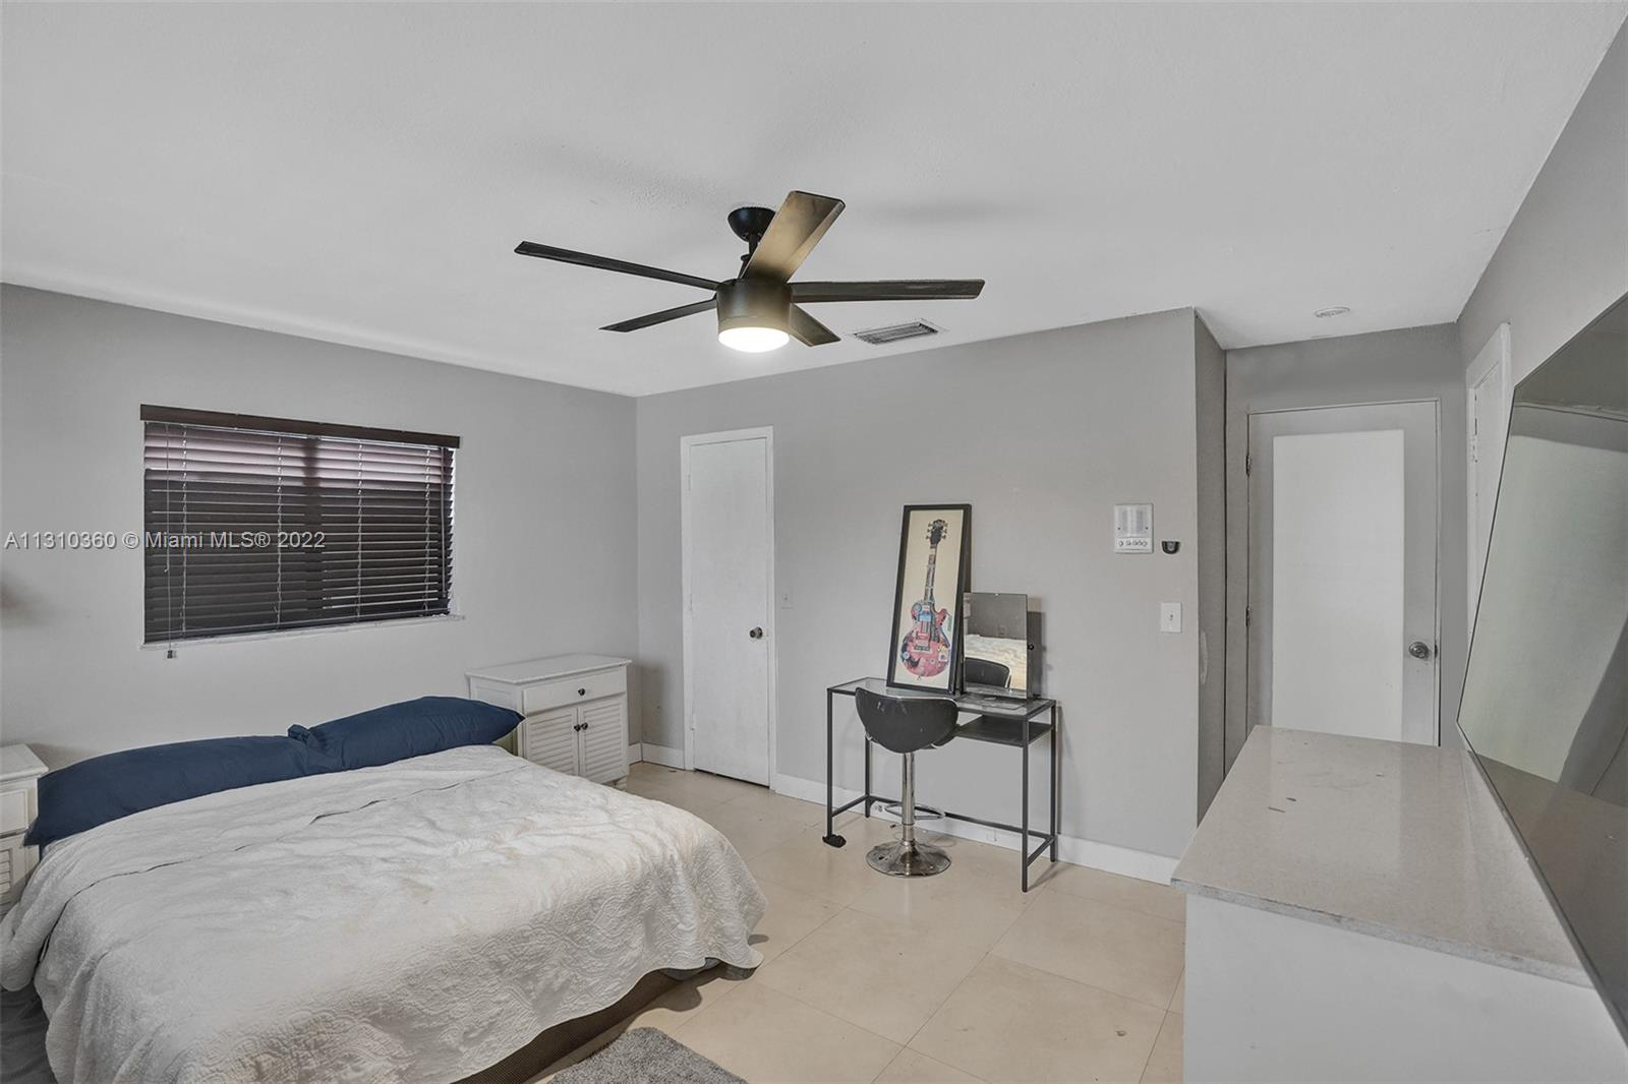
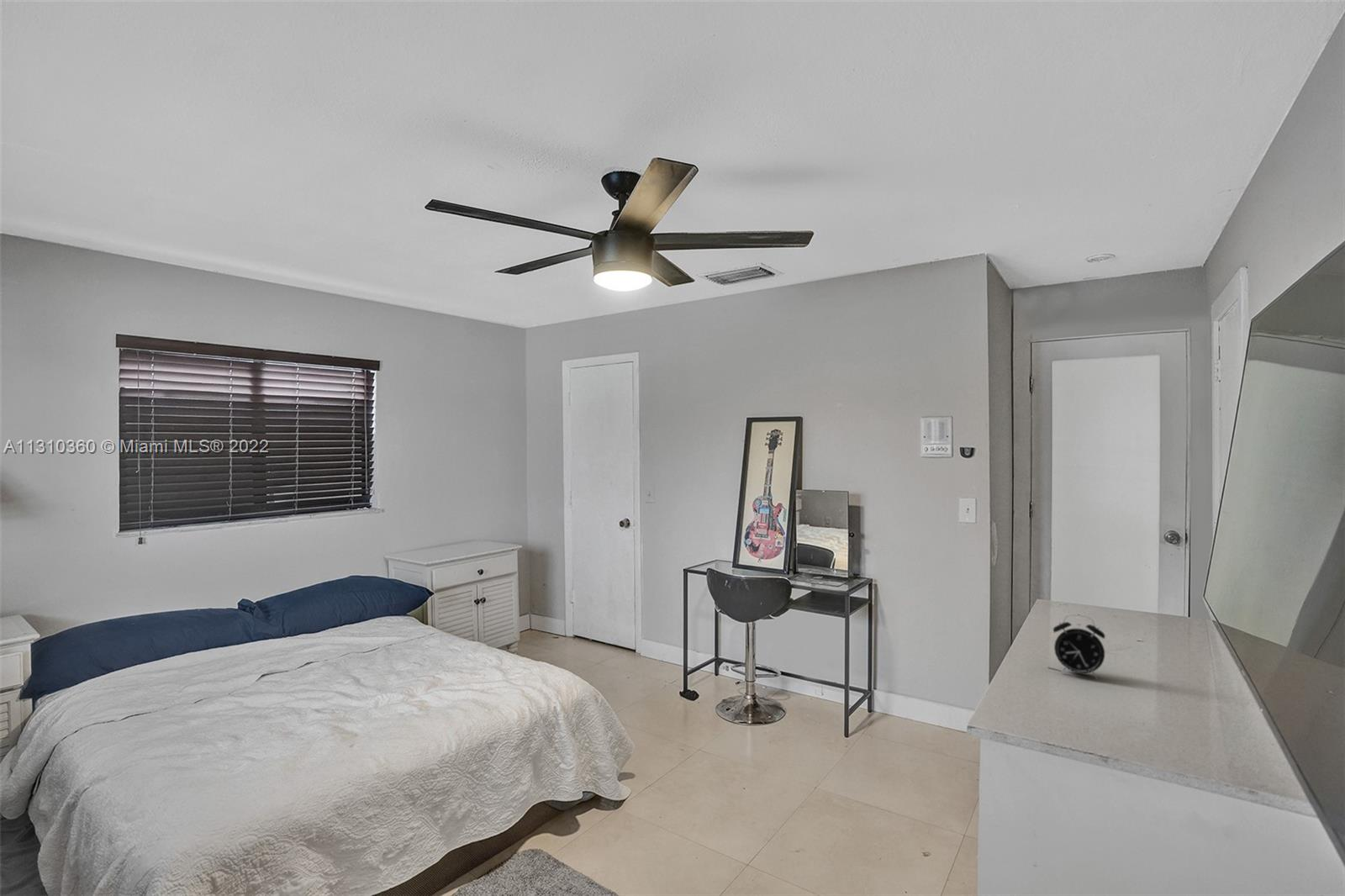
+ alarm clock [1052,614,1106,679]
